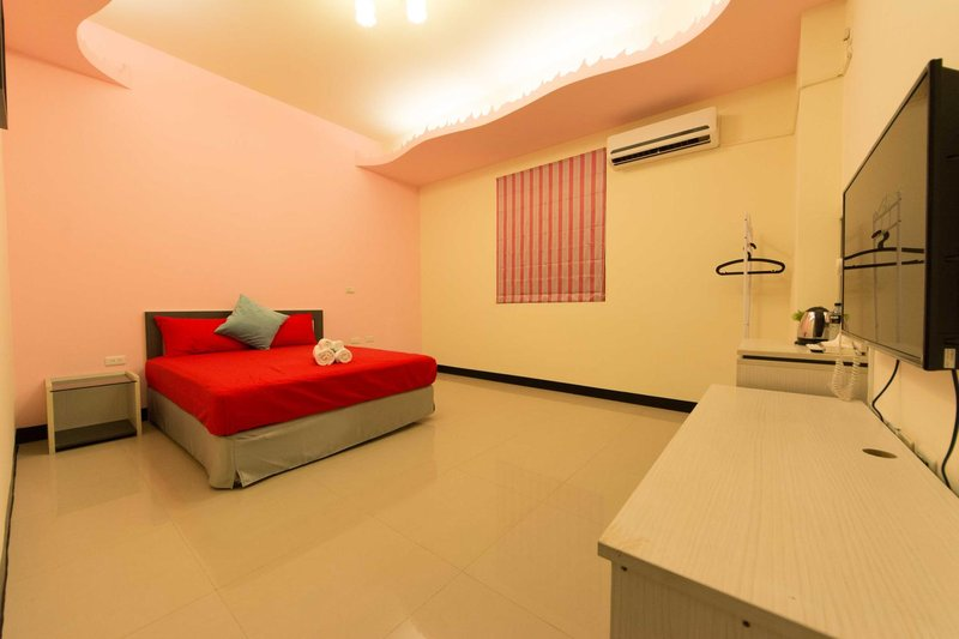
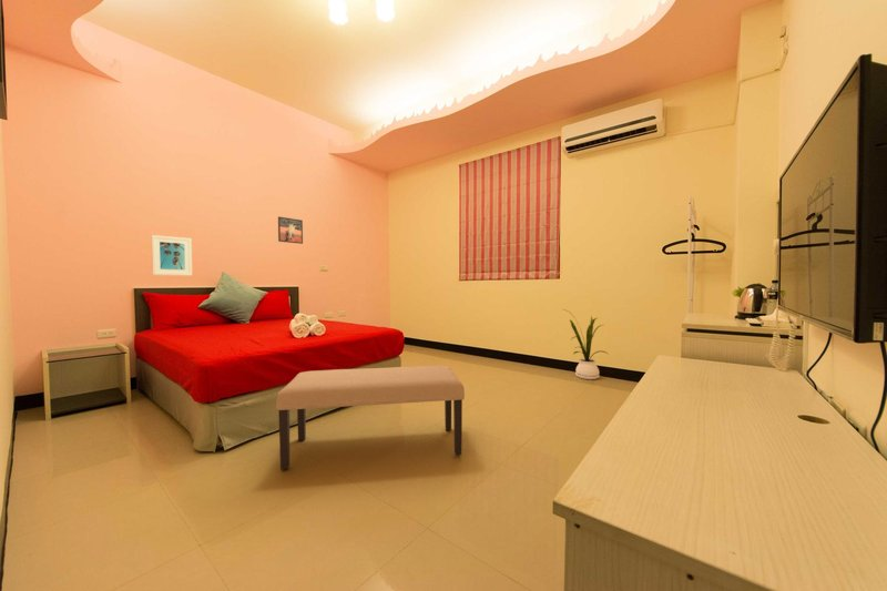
+ house plant [563,308,609,380]
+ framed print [277,215,304,245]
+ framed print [151,234,193,277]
+ bench [275,365,466,471]
